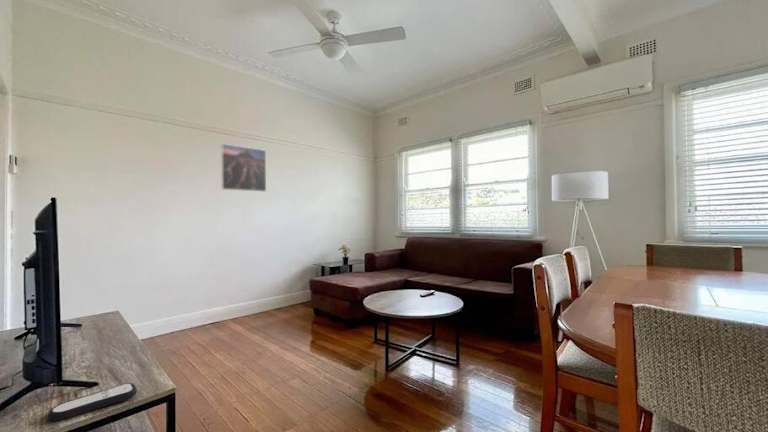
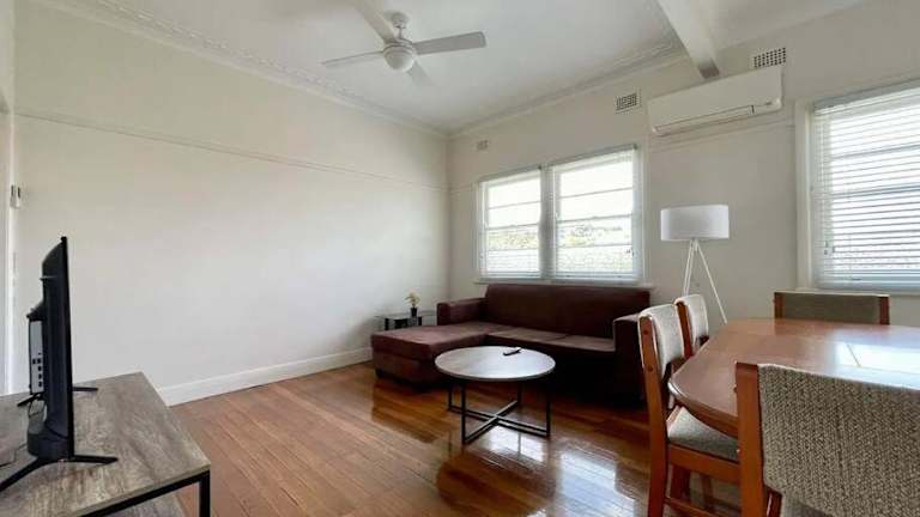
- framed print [220,143,267,193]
- remote control [47,382,138,422]
